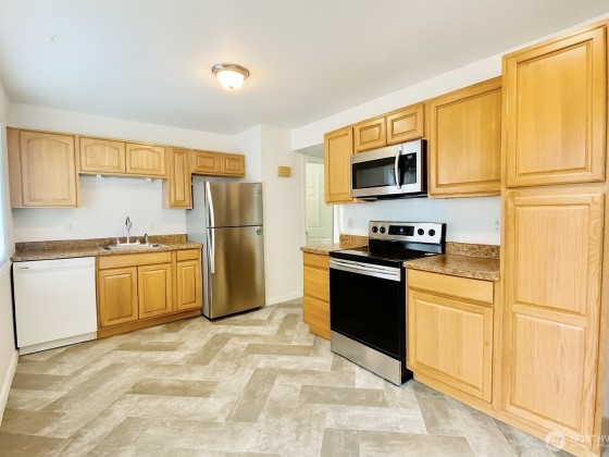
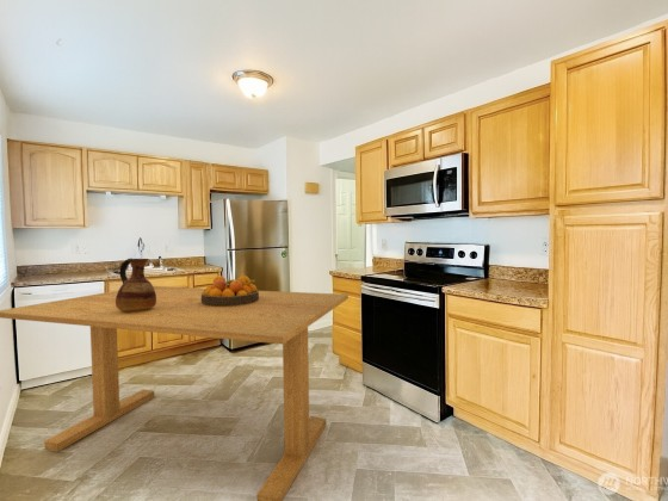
+ fruit bowl [202,274,259,307]
+ ceramic pitcher [116,256,156,311]
+ dining table [0,285,350,501]
